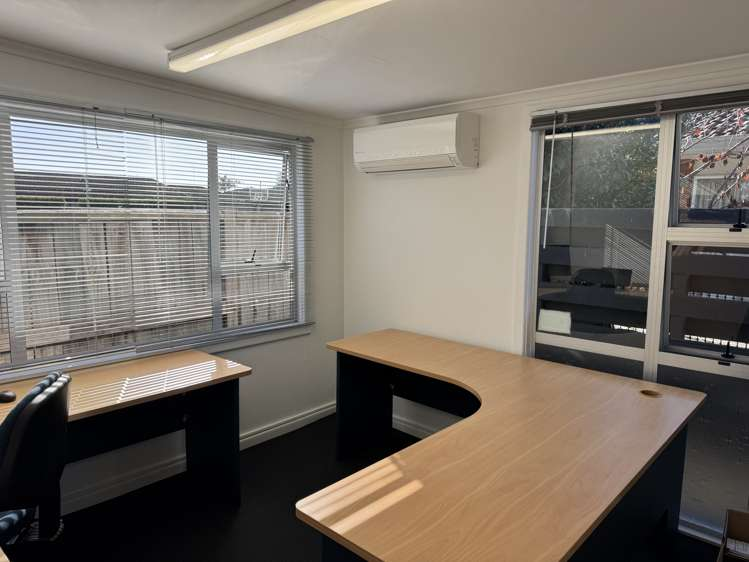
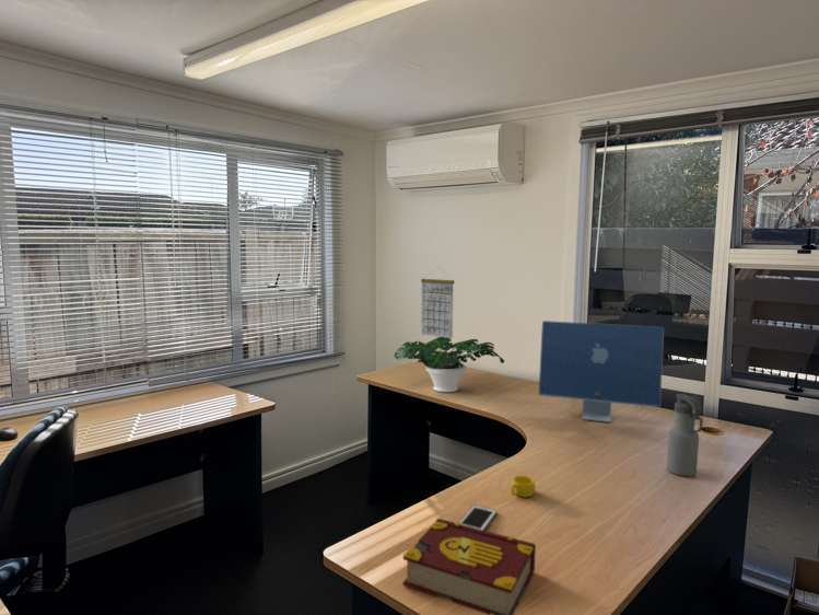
+ water bottle [666,393,704,477]
+ cup [510,475,537,498]
+ computer monitor [538,320,665,423]
+ potted plant [393,337,505,393]
+ book [402,518,537,615]
+ cell phone [458,504,498,531]
+ calendar [420,265,456,339]
